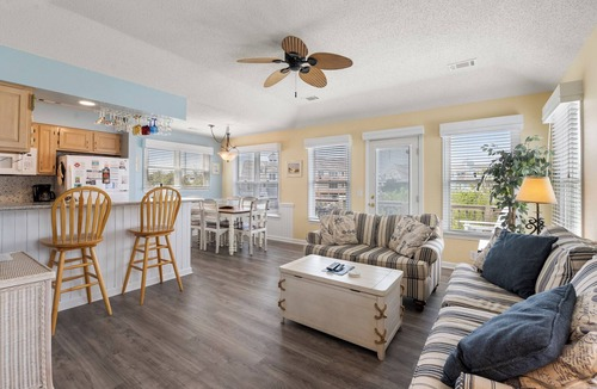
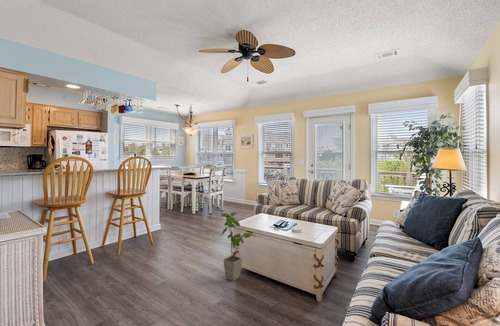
+ house plant [219,211,257,282]
